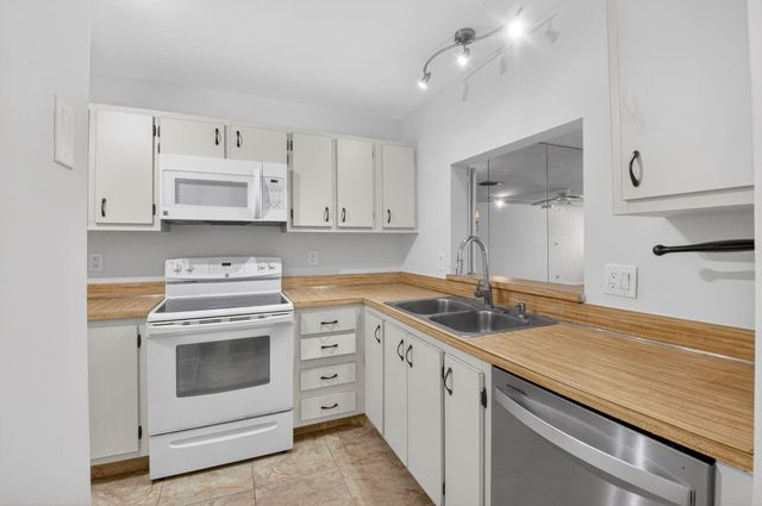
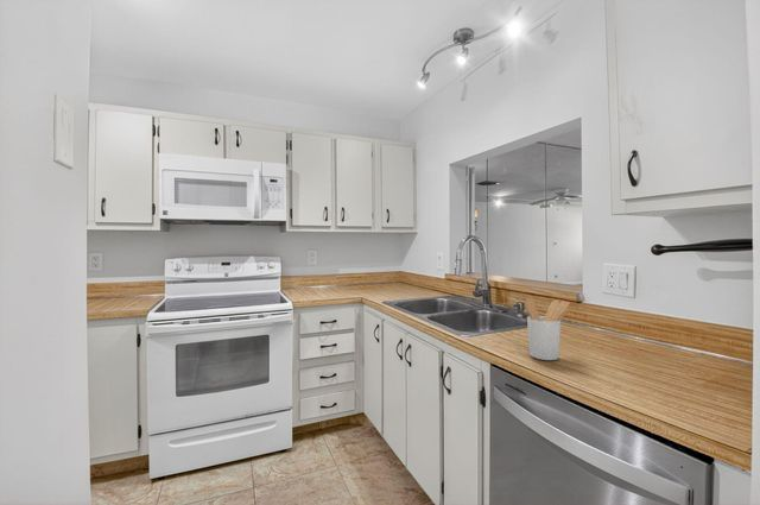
+ utensil holder [524,297,571,361]
